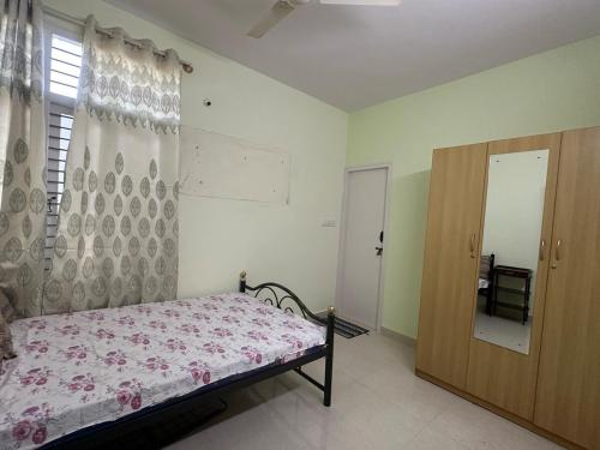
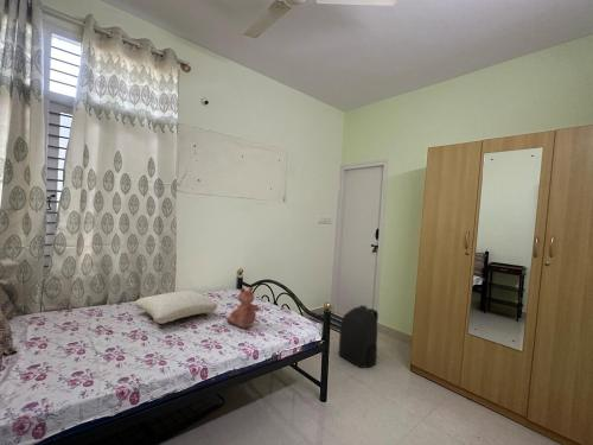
+ teddy bear [225,285,261,329]
+ backpack [338,304,380,369]
+ pillow [134,288,218,325]
